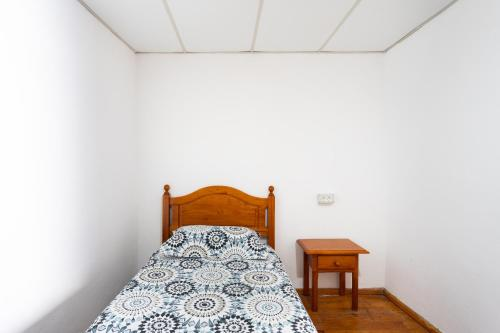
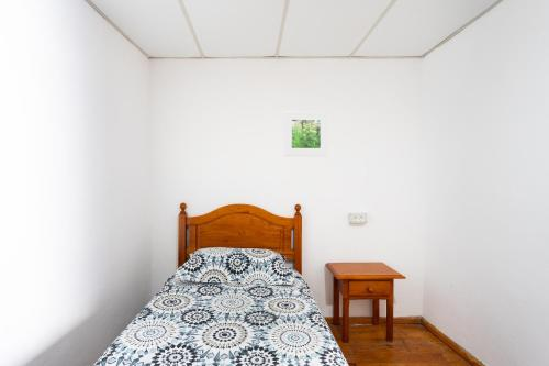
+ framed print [283,111,329,157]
